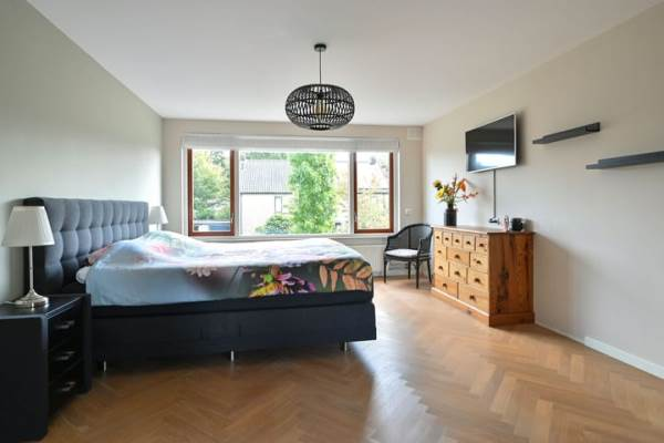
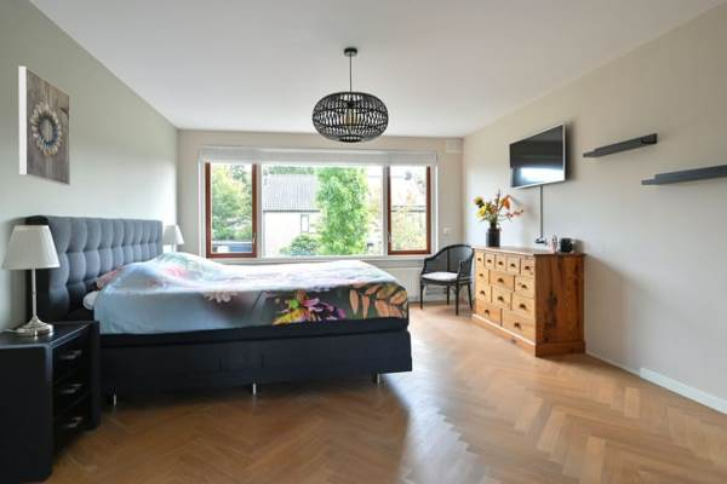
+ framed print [18,65,71,186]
